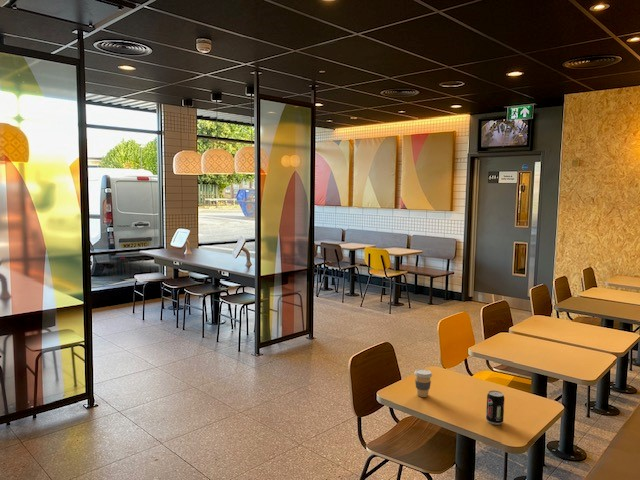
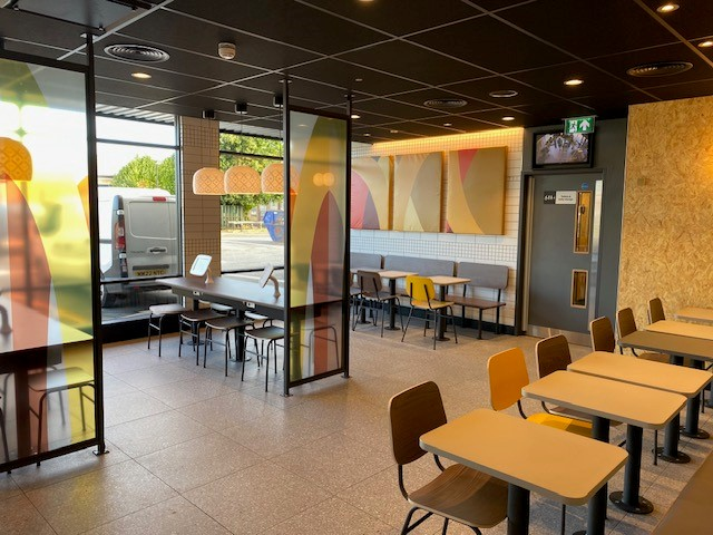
- coffee cup [413,368,433,398]
- beverage can [485,390,506,426]
